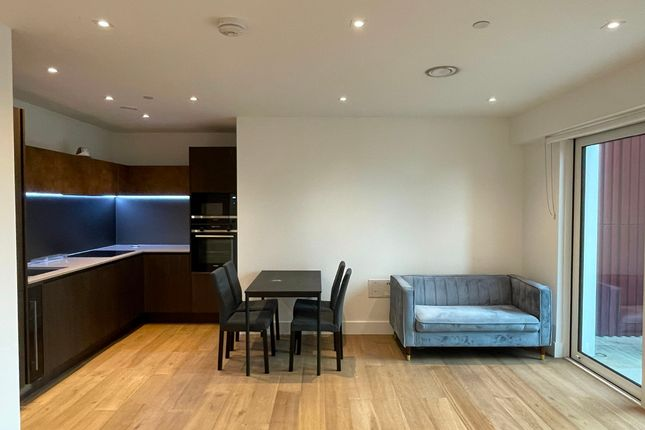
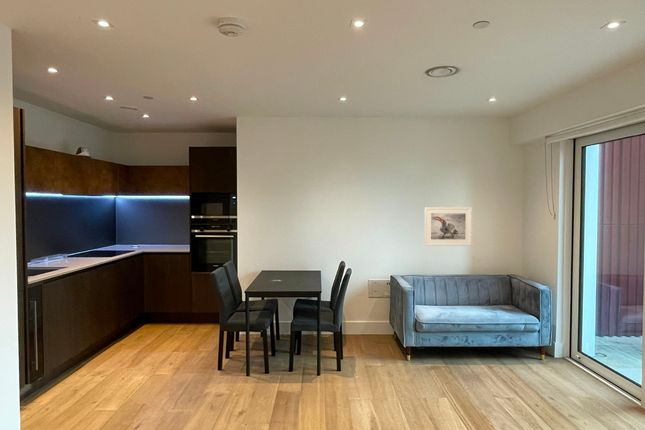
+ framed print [423,206,473,247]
